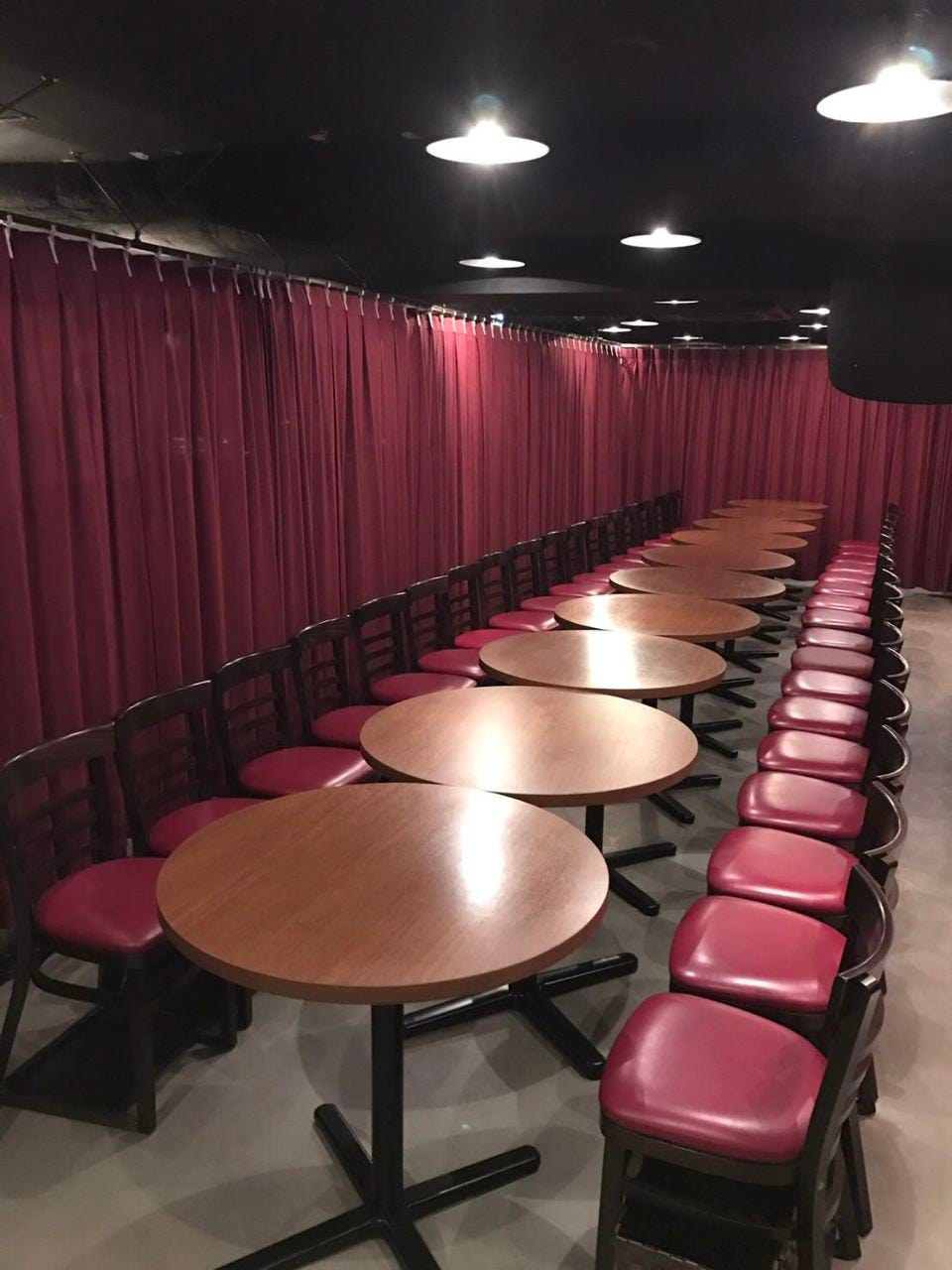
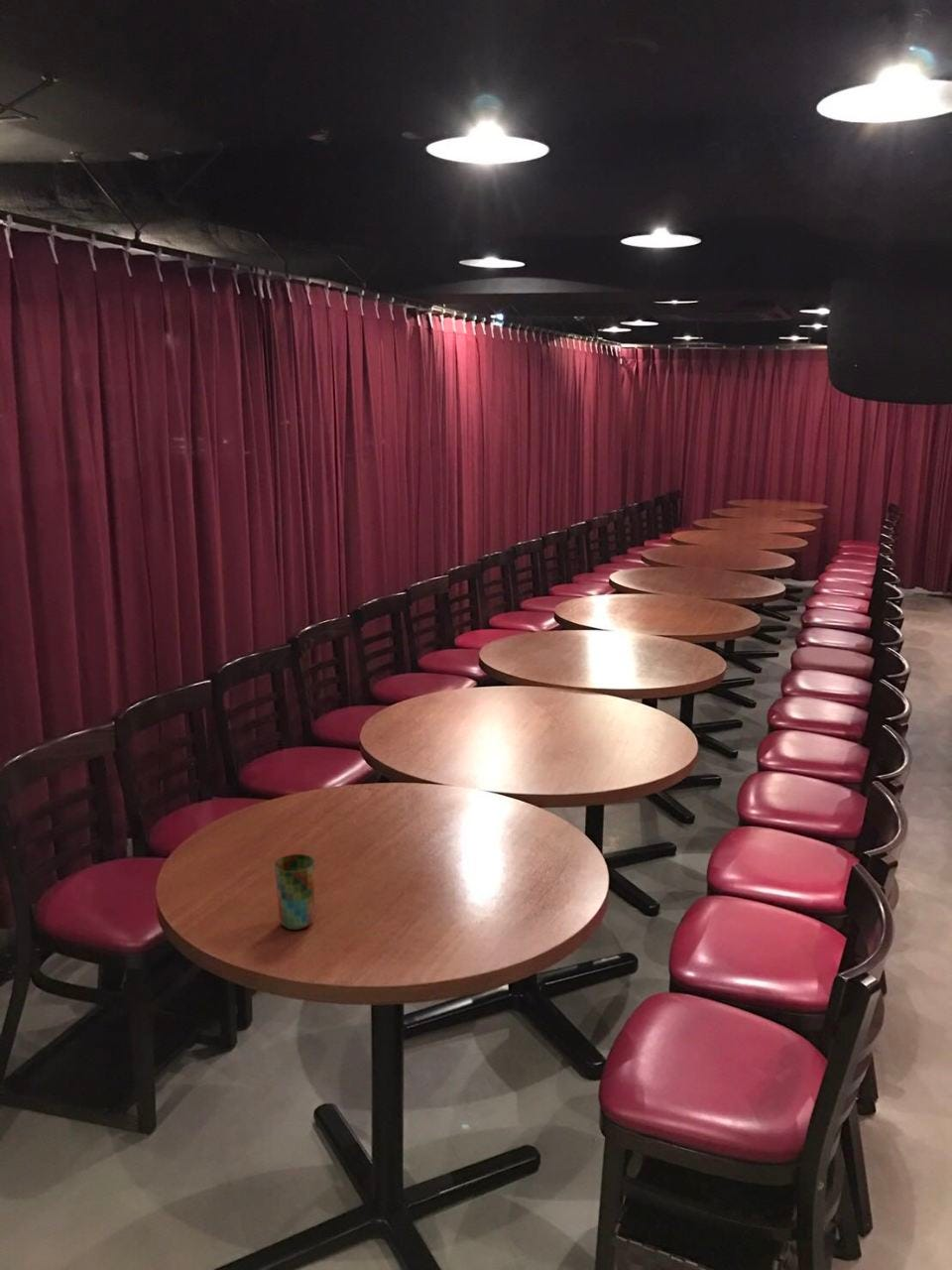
+ cup [274,853,316,931]
